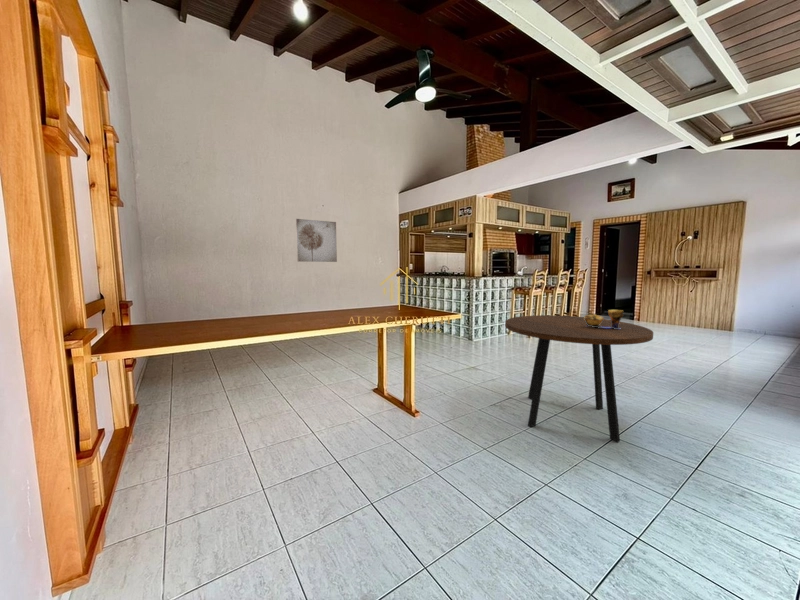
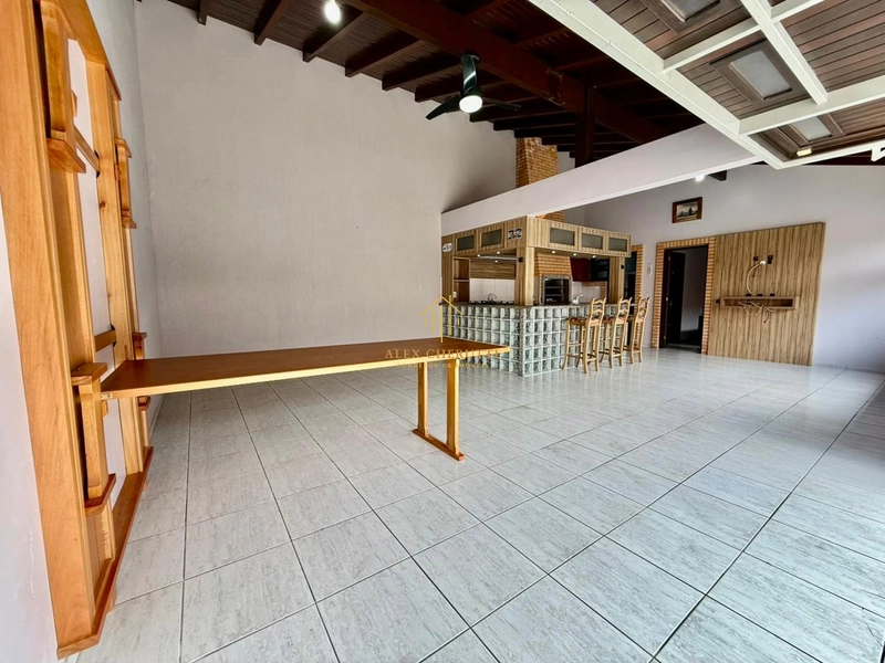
- decorative bowl [583,309,624,329]
- dining table [504,314,654,443]
- wall art [295,218,338,263]
